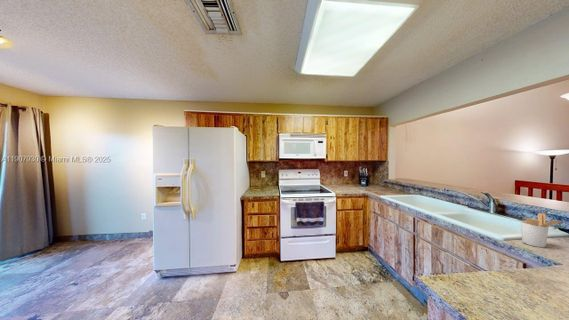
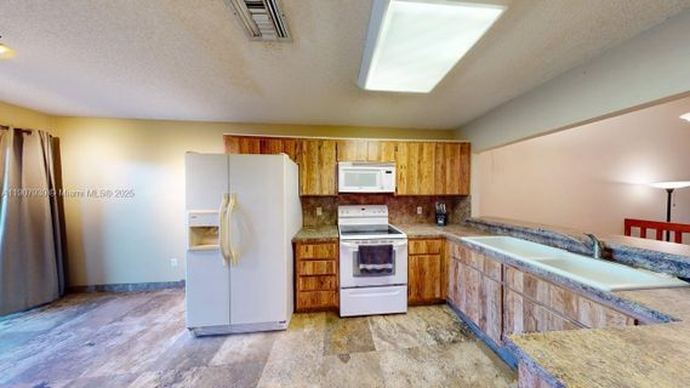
- utensil holder [520,212,565,248]
